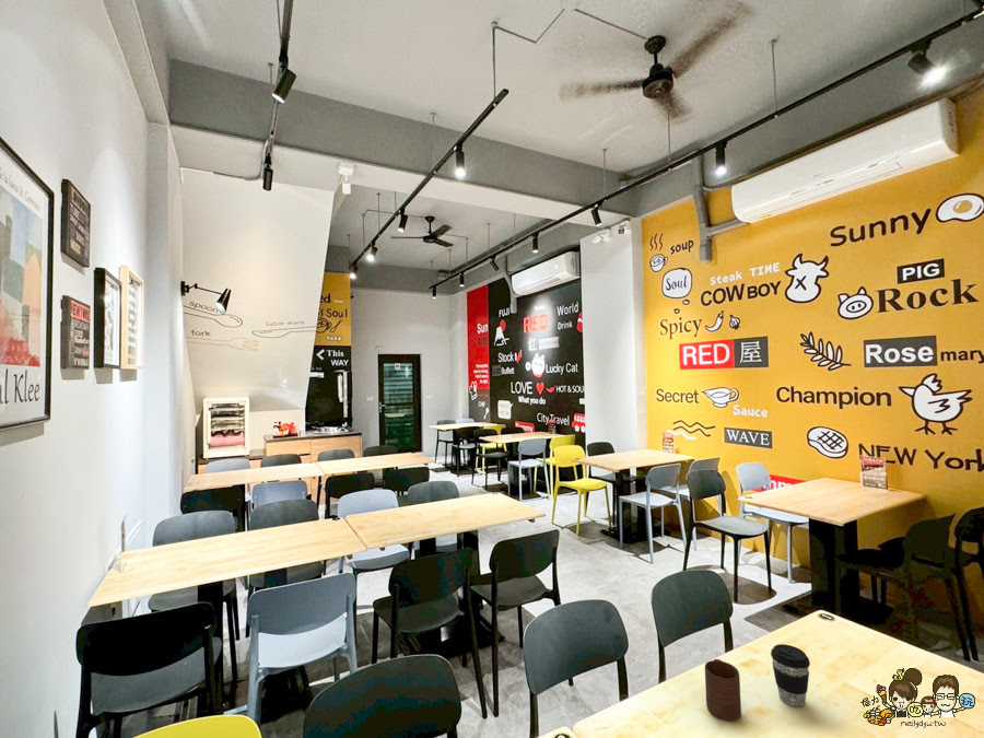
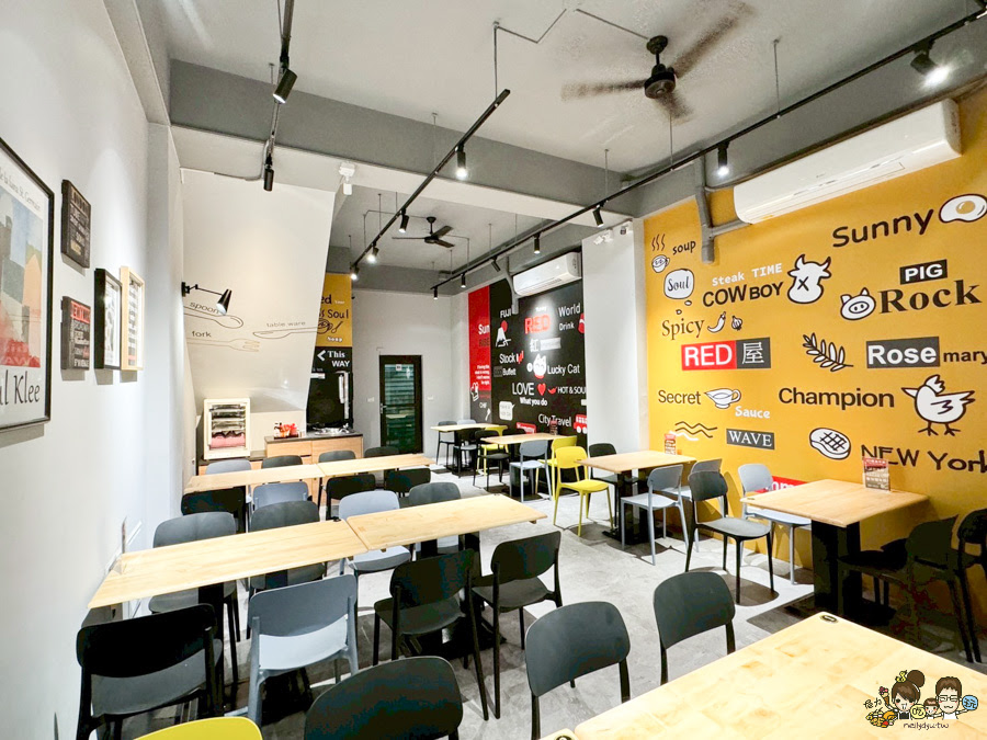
- cup [704,658,742,722]
- coffee cup [770,643,811,708]
